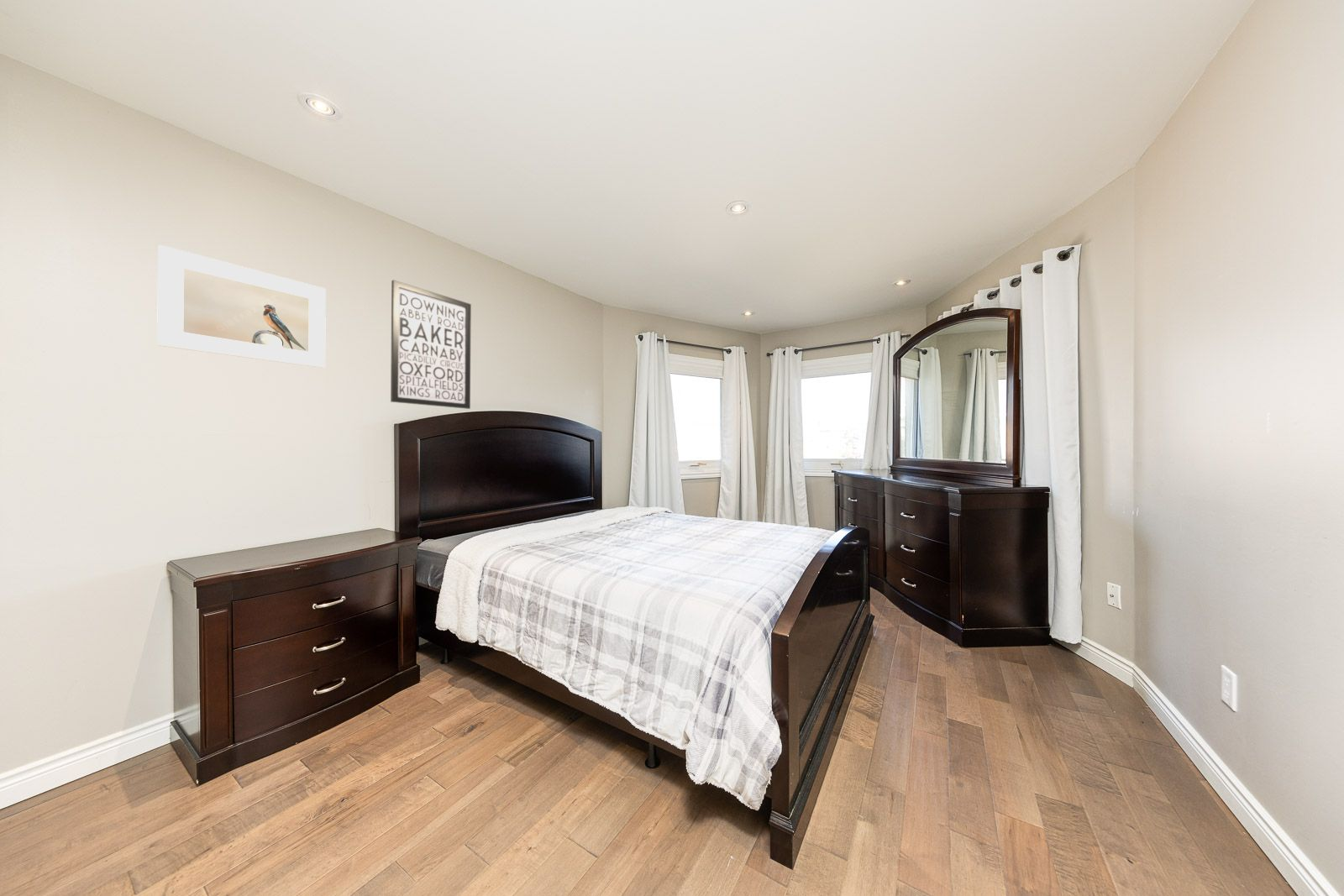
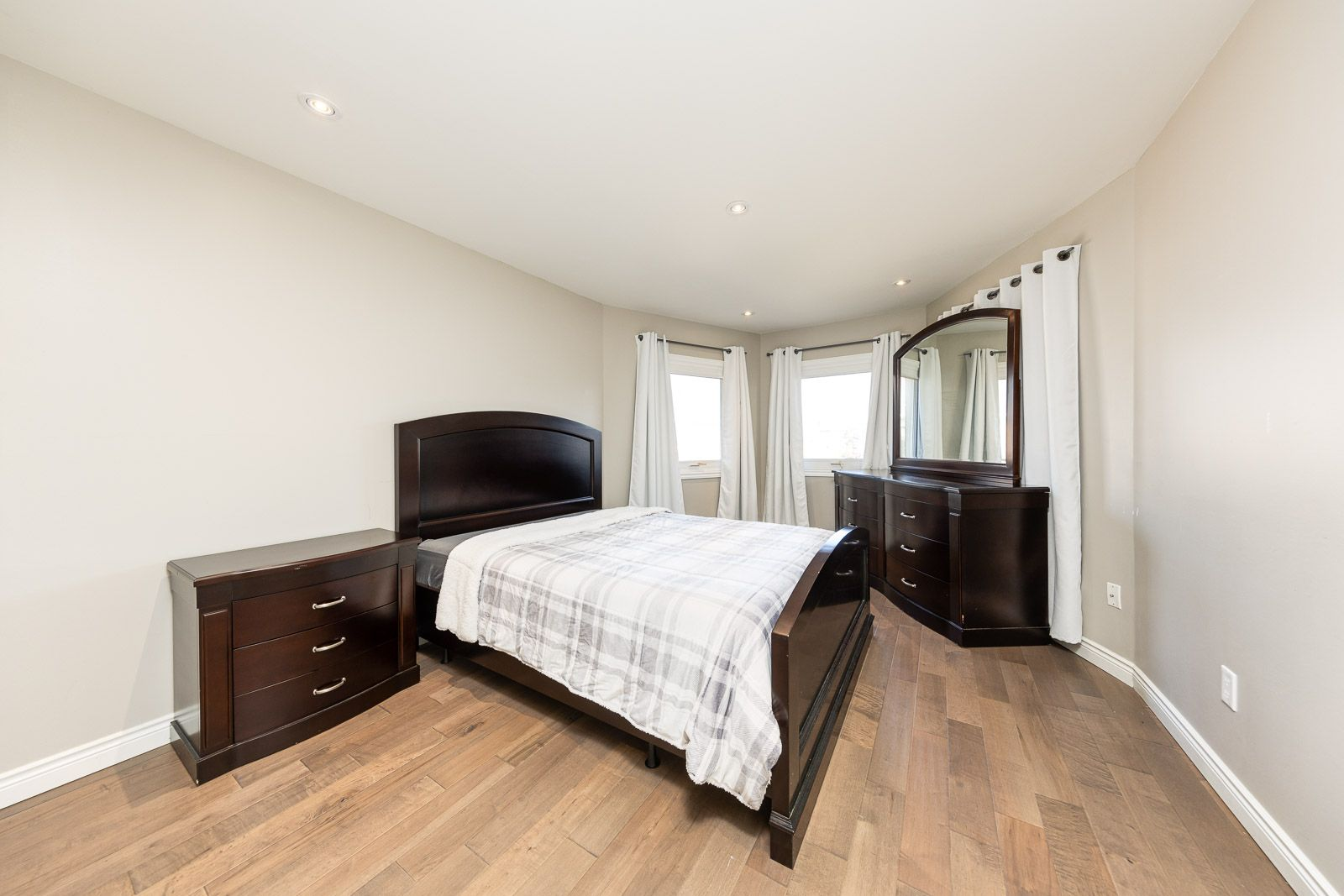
- wall art [390,279,472,410]
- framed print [156,244,327,369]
